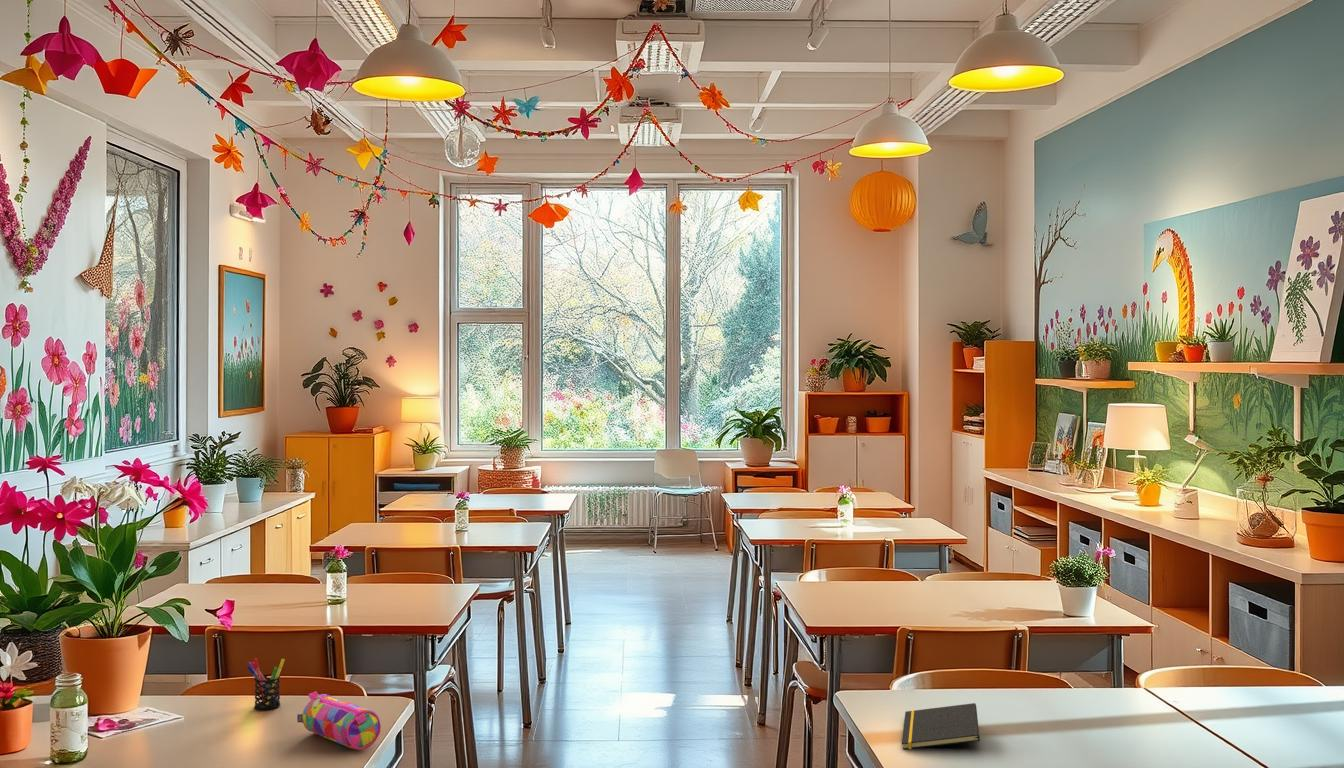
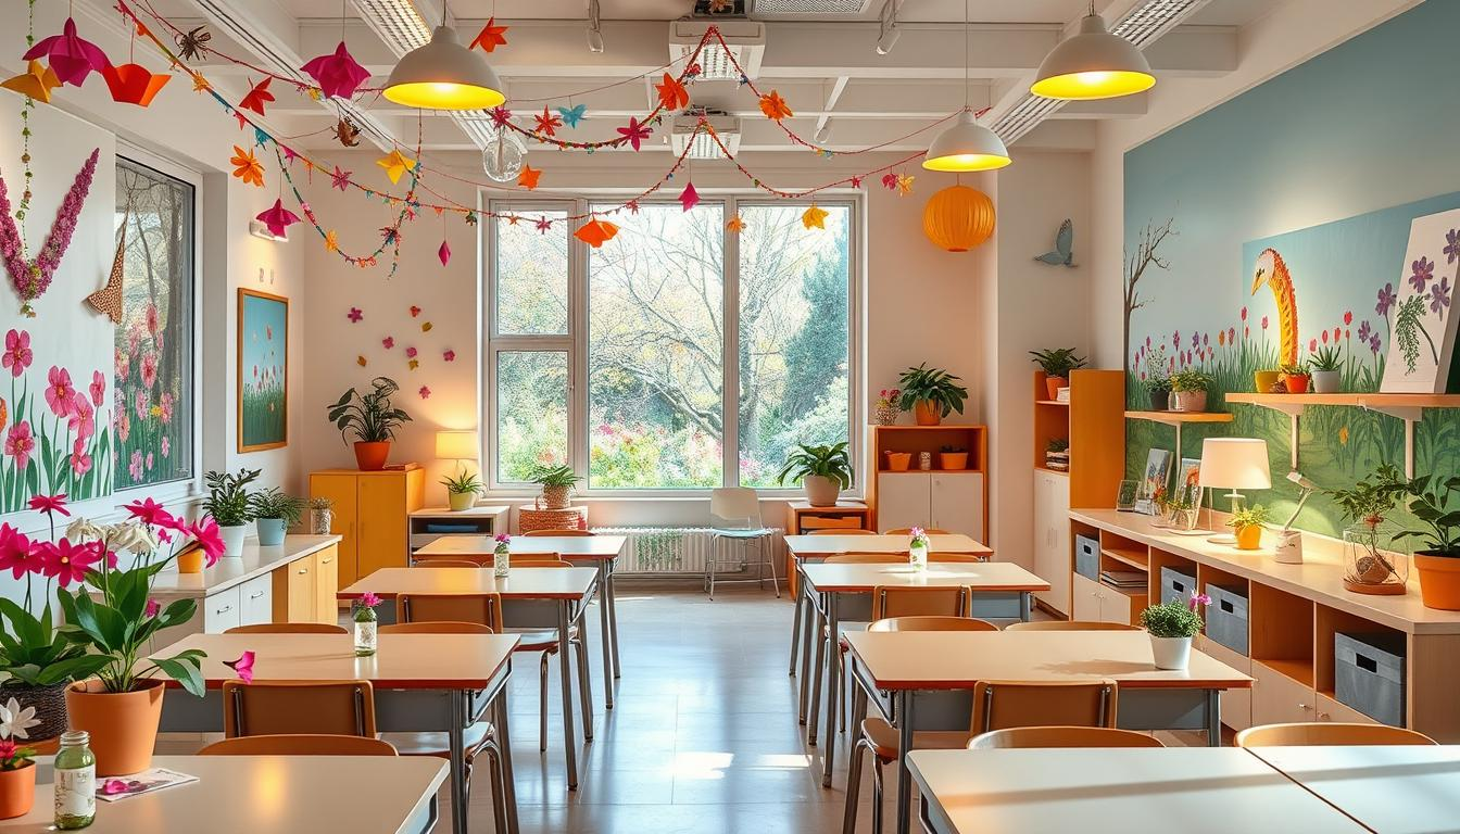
- pen holder [246,657,286,711]
- notepad [901,702,981,750]
- pencil case [296,690,382,751]
